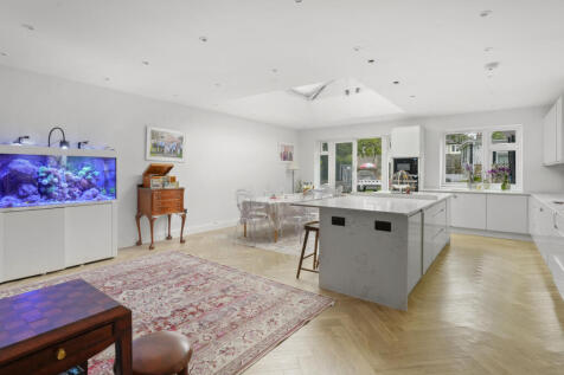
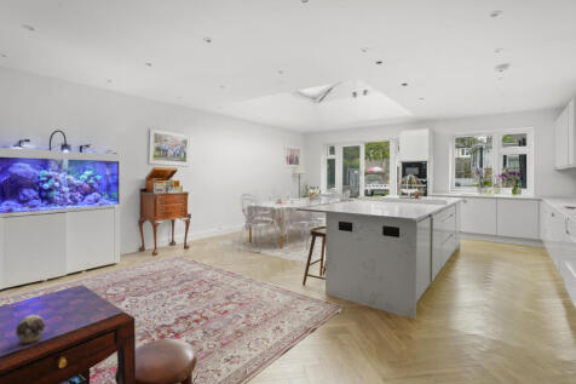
+ decorative egg [15,314,46,345]
